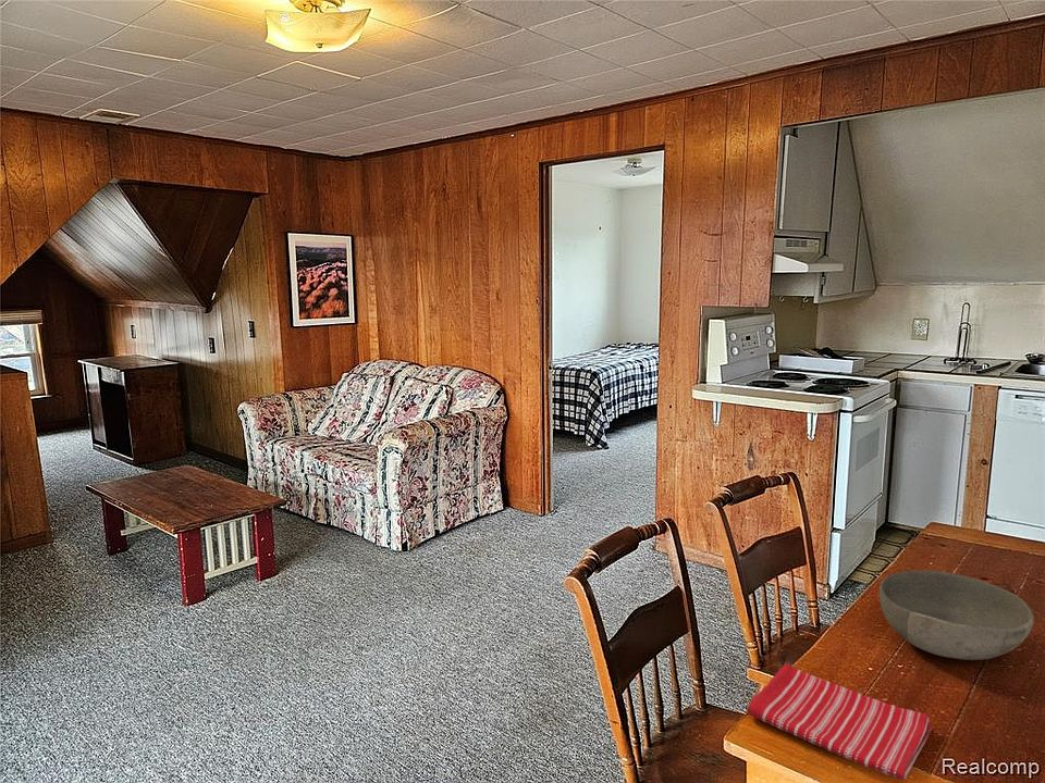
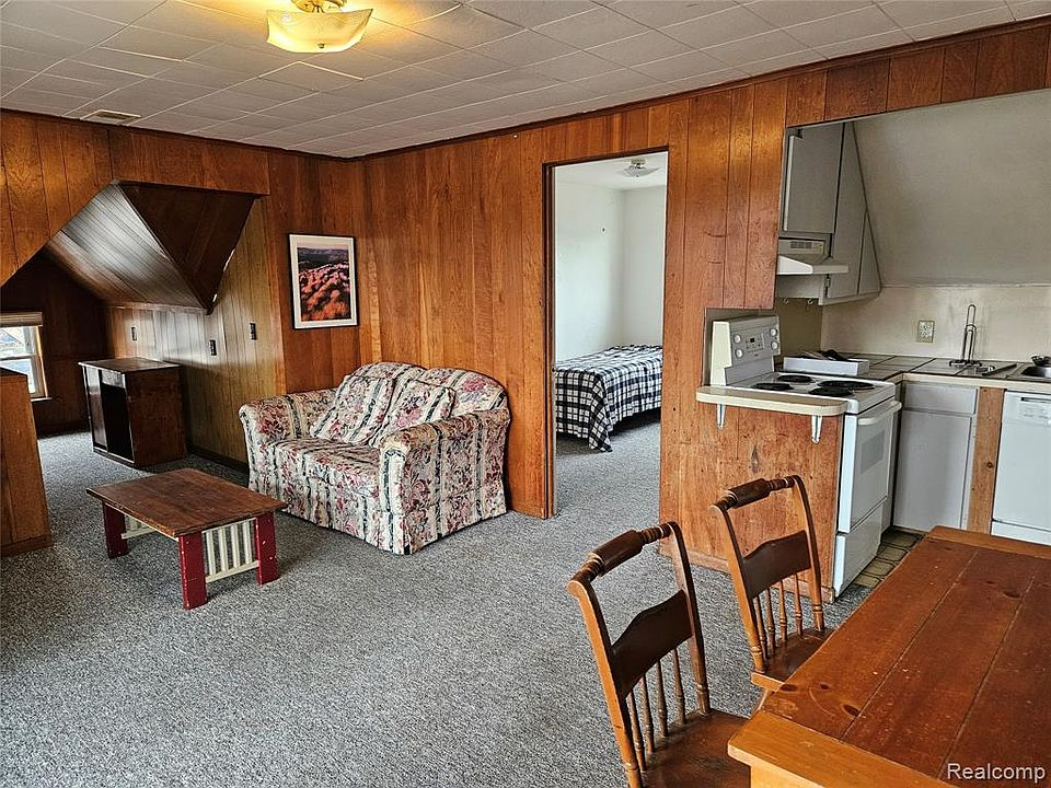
- bowl [878,570,1035,661]
- dish towel [747,662,934,781]
